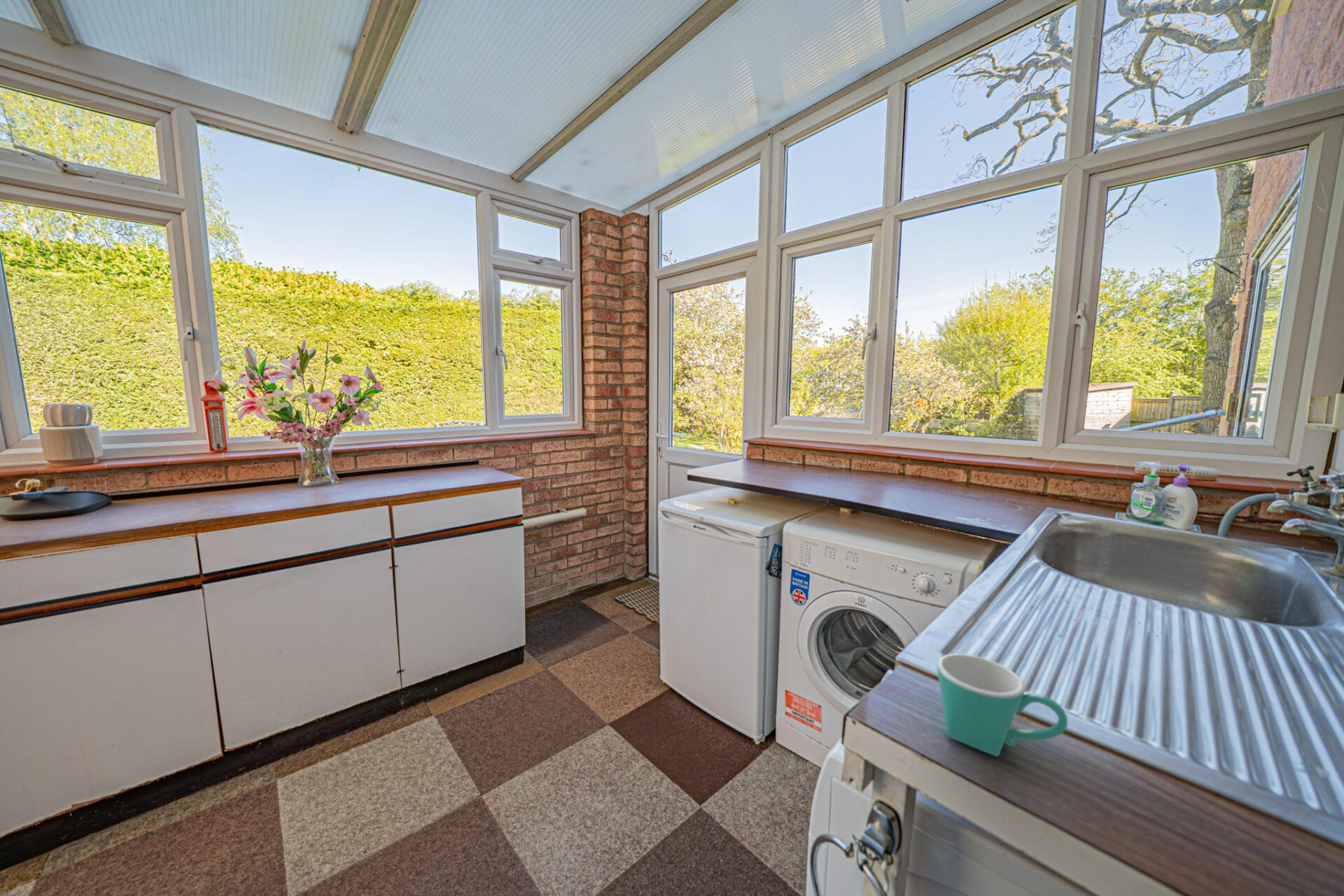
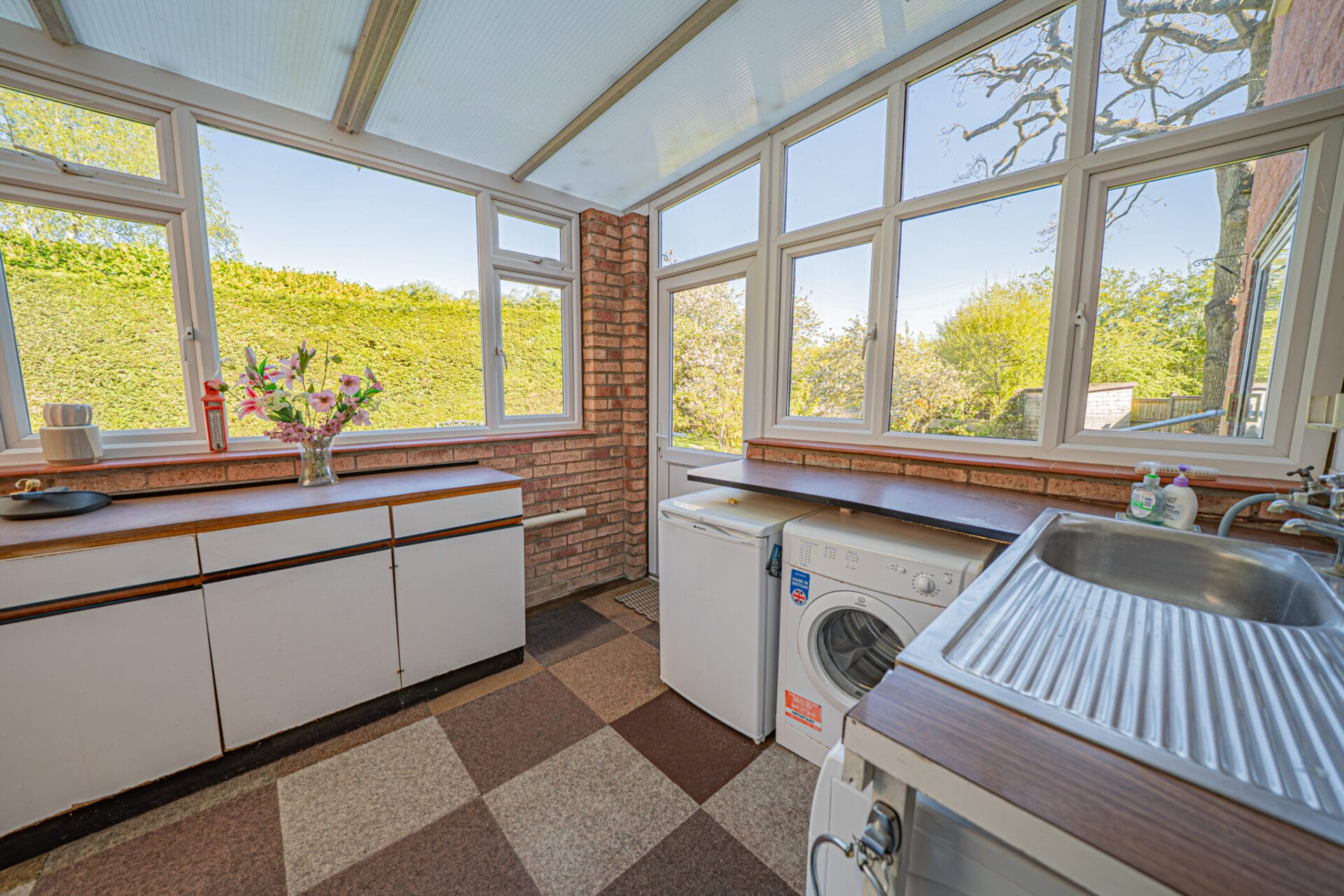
- mug [936,653,1068,757]
